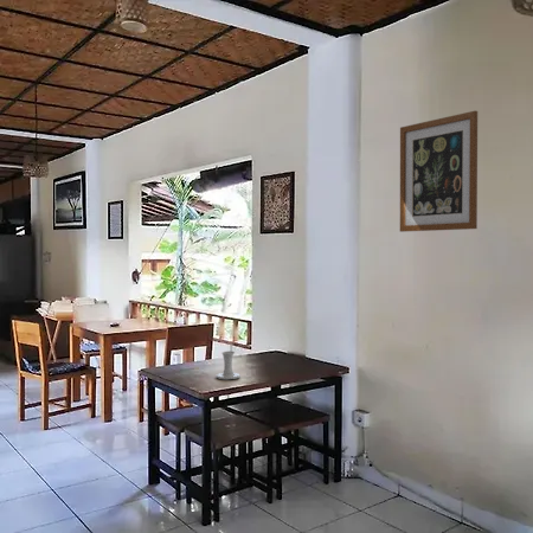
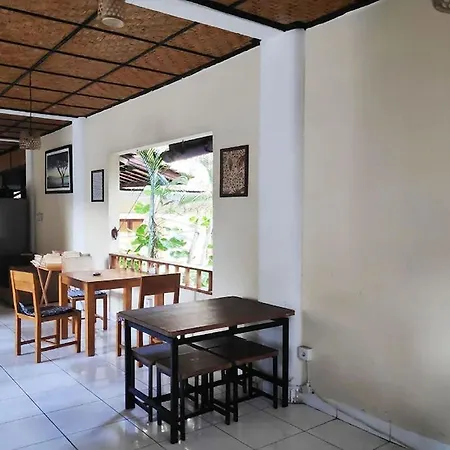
- candle holder [216,351,242,380]
- wall art [399,109,479,233]
